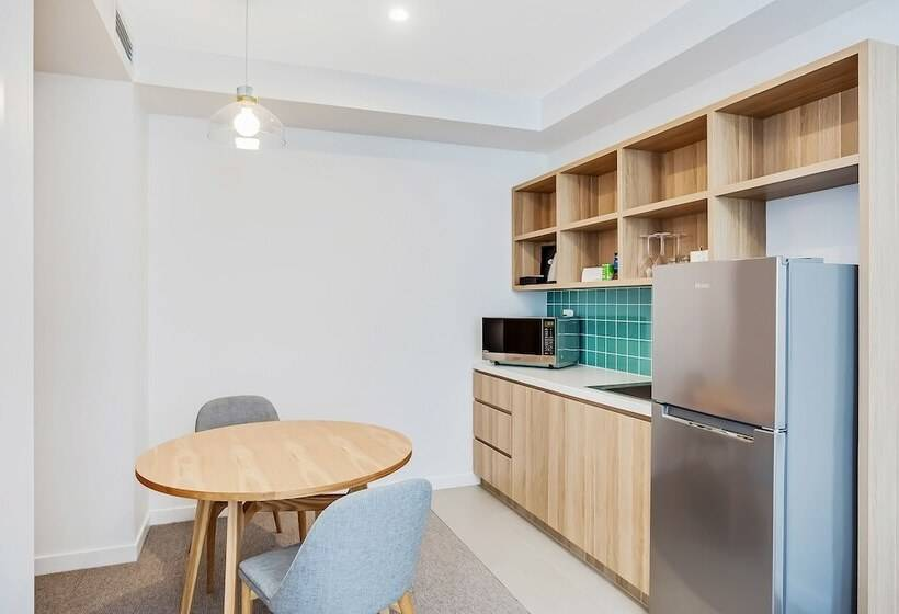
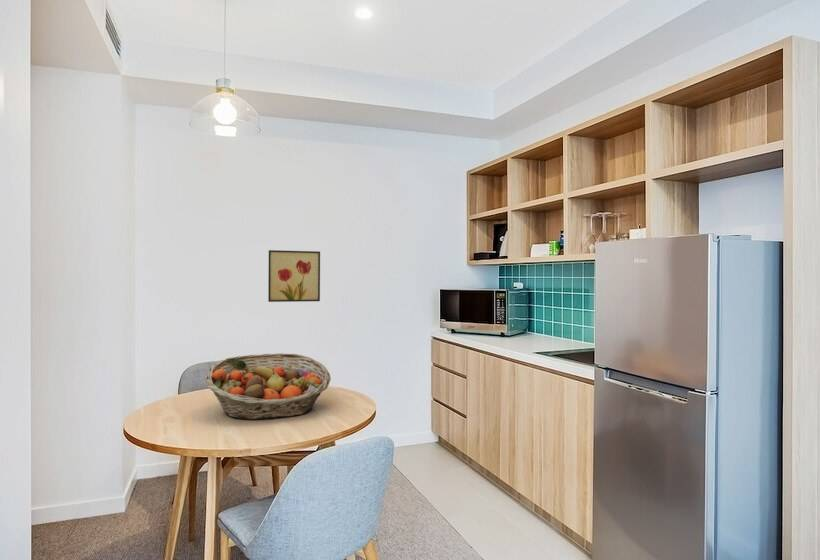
+ wall art [267,249,321,303]
+ fruit basket [205,352,332,421]
